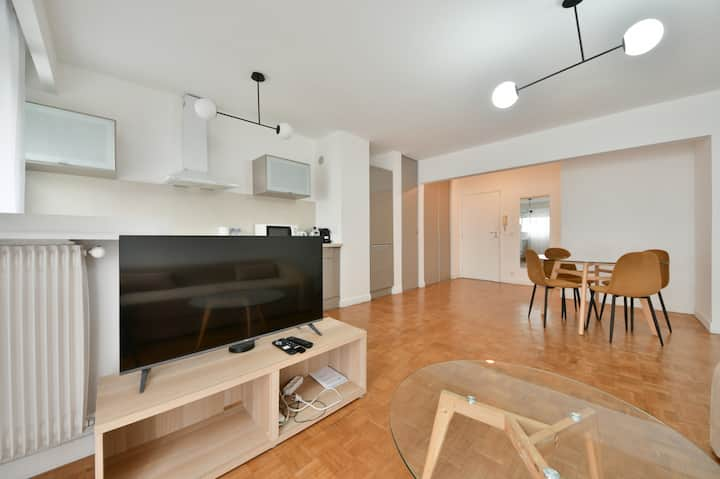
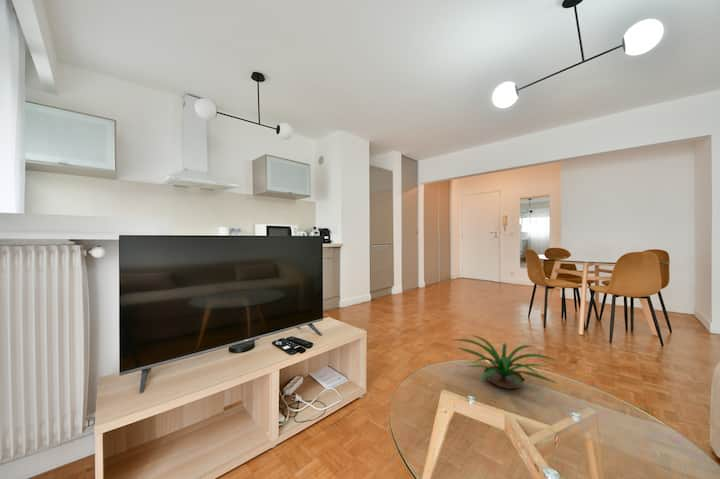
+ plant [453,334,559,391]
